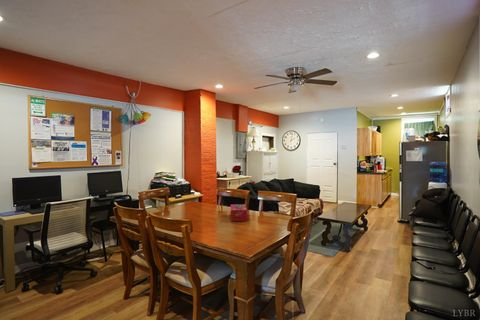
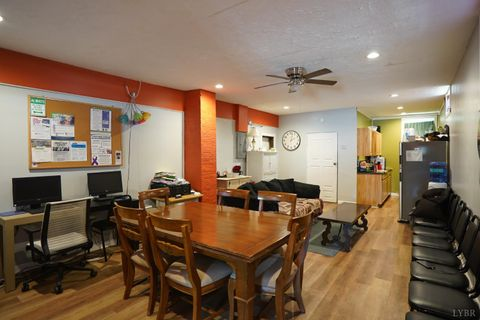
- tissue box [230,203,248,222]
